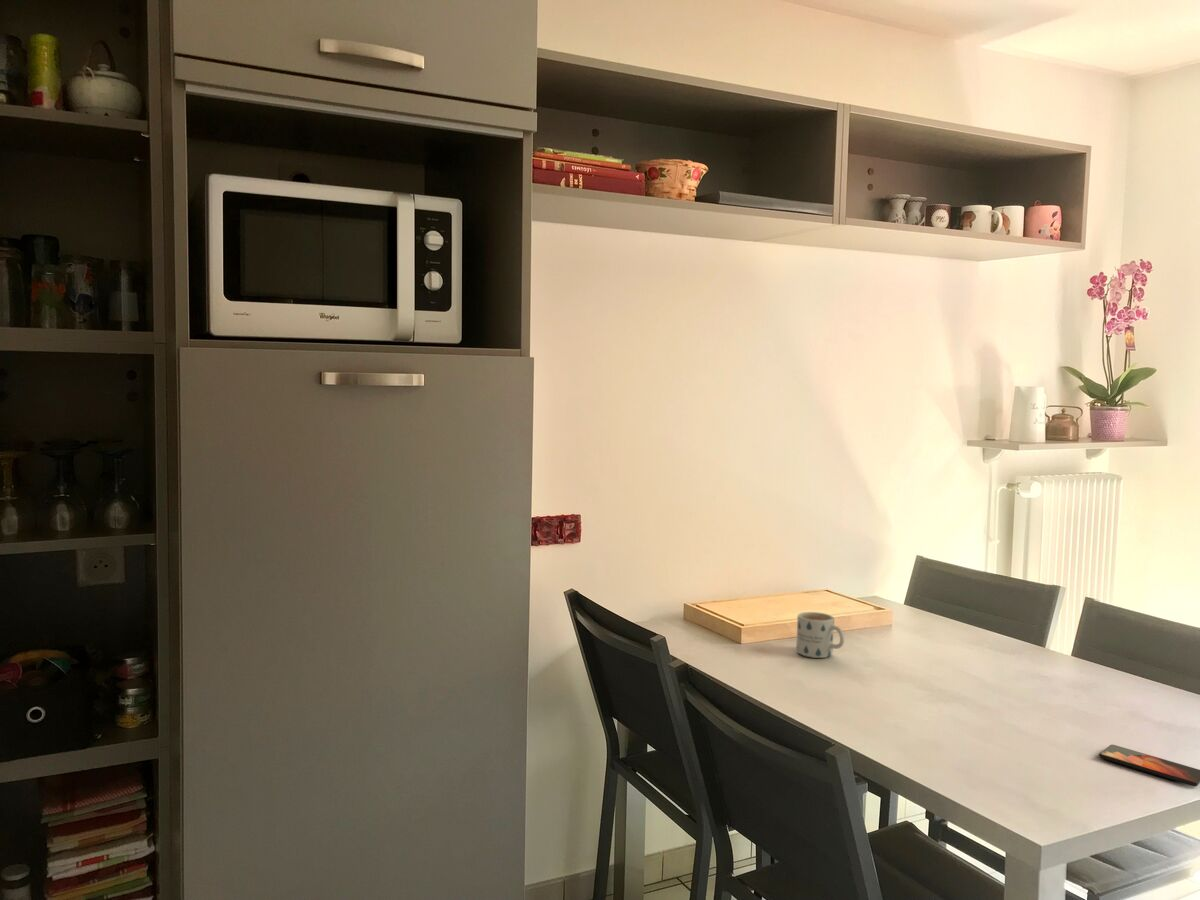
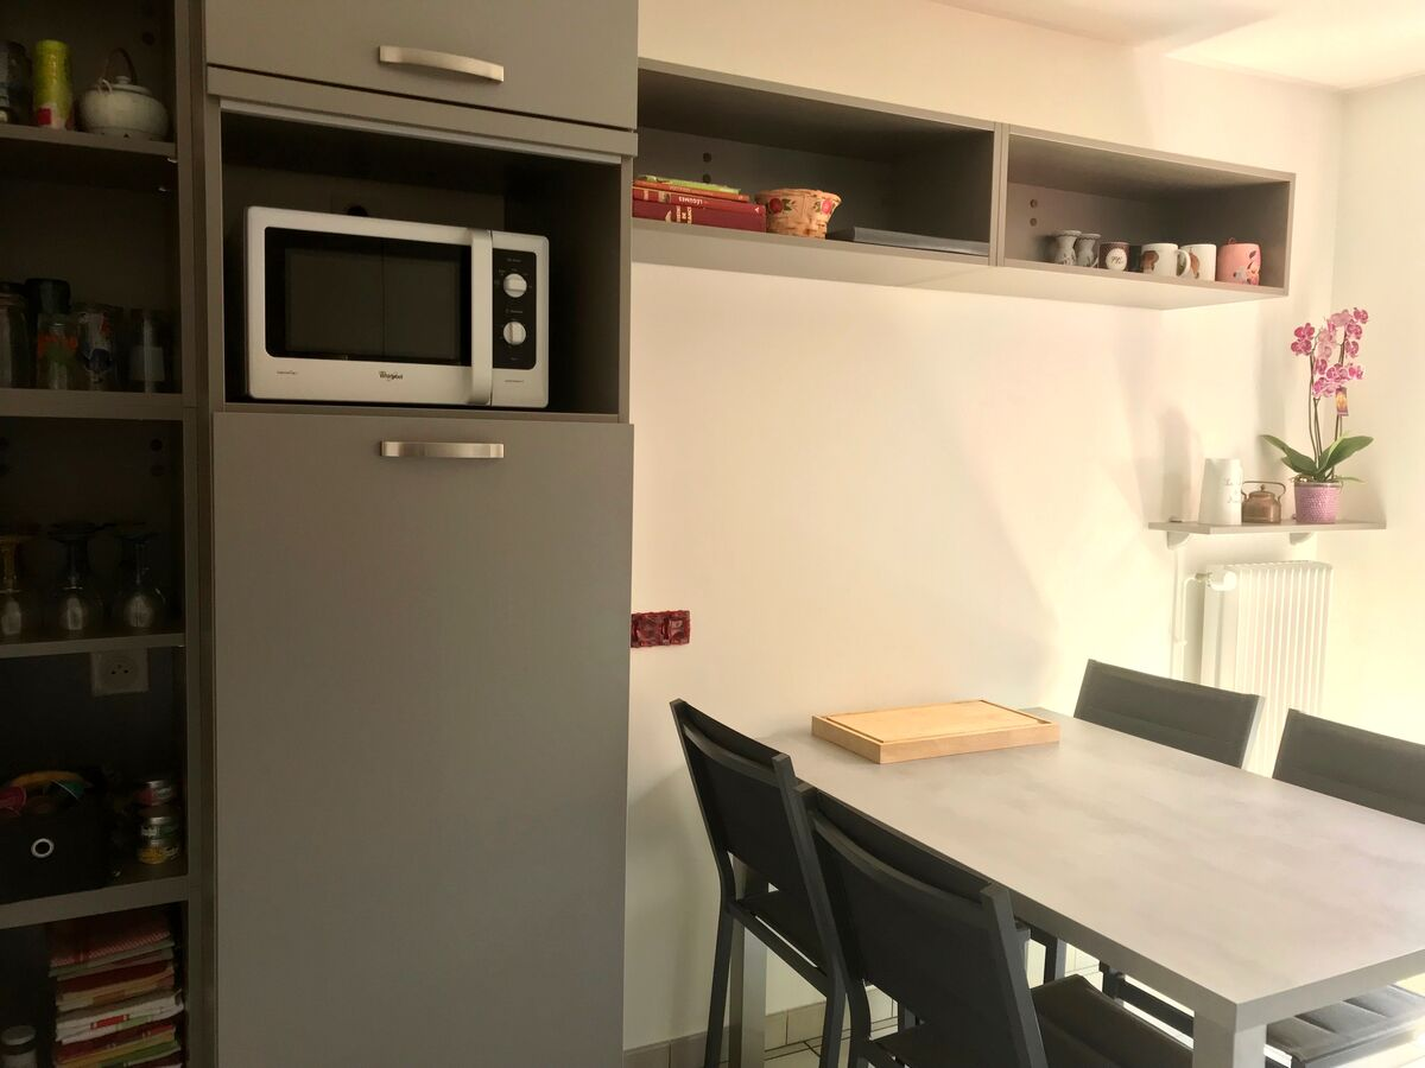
- smartphone [1098,744,1200,787]
- mug [796,611,845,659]
